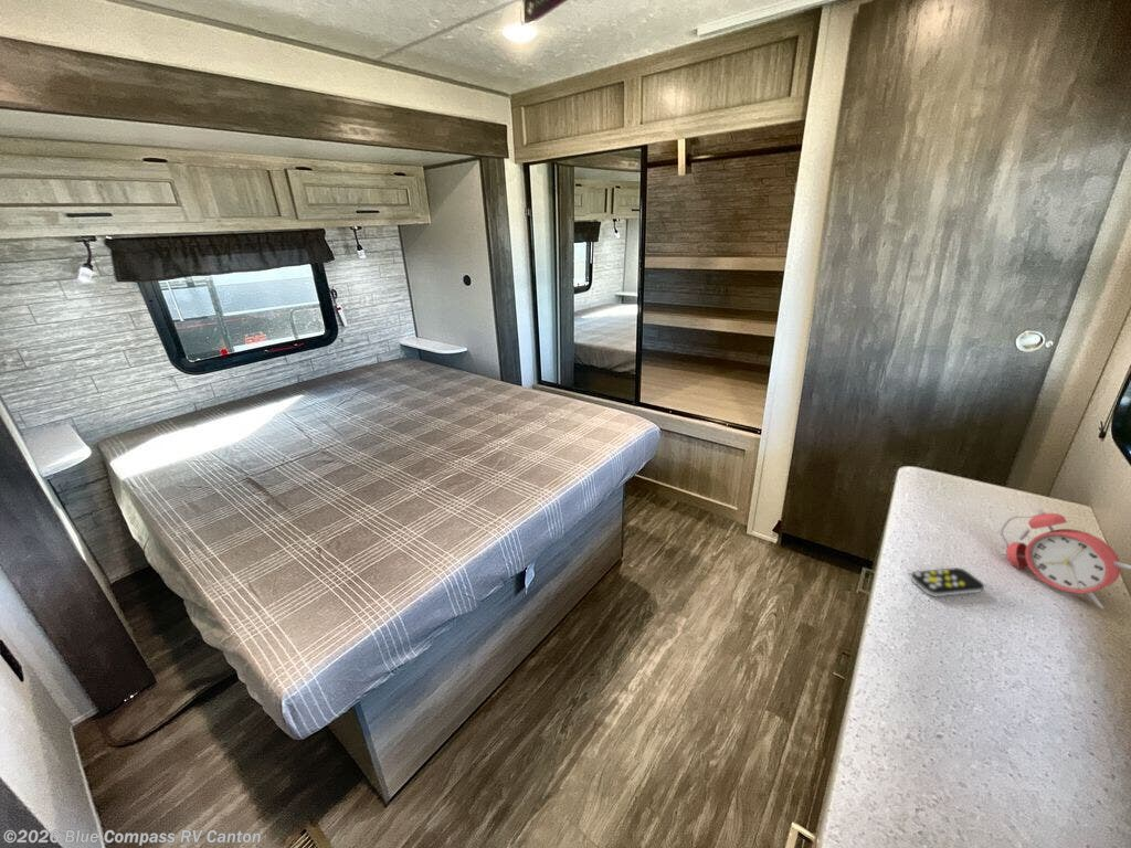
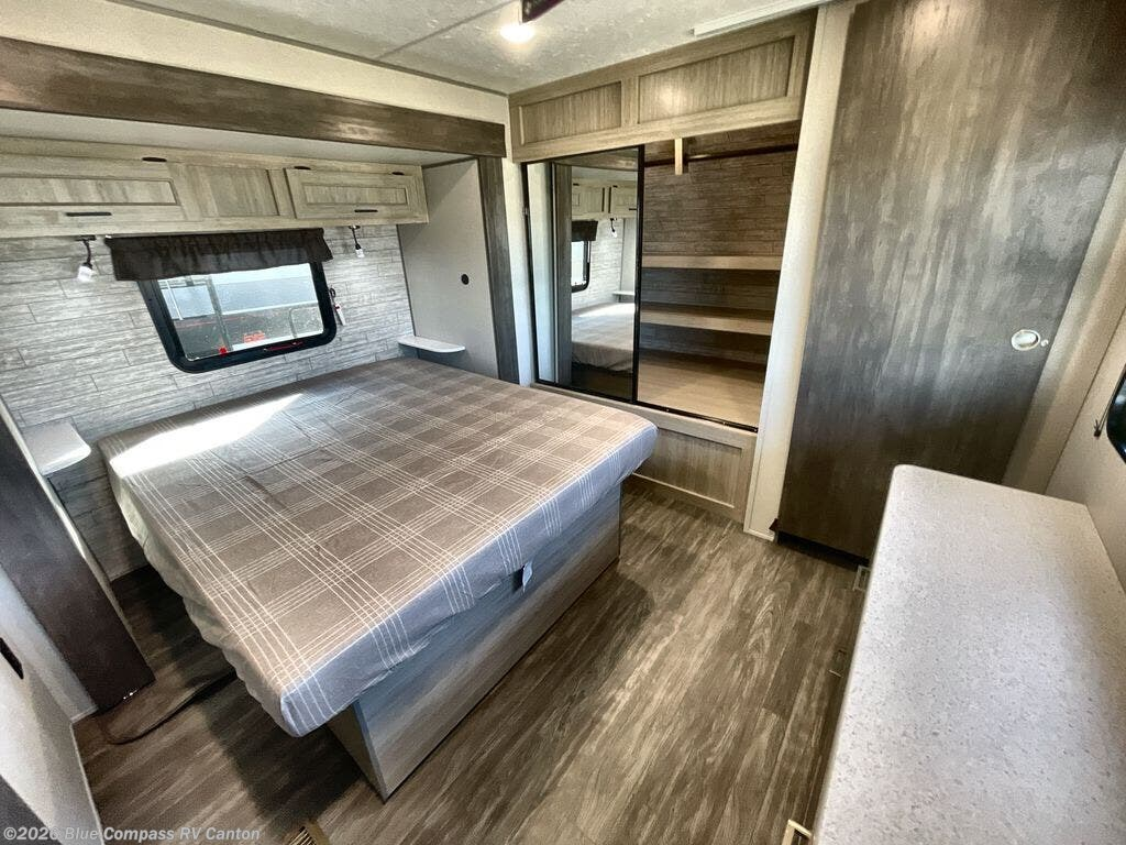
- remote control [909,566,985,597]
- alarm clock [998,508,1131,610]
